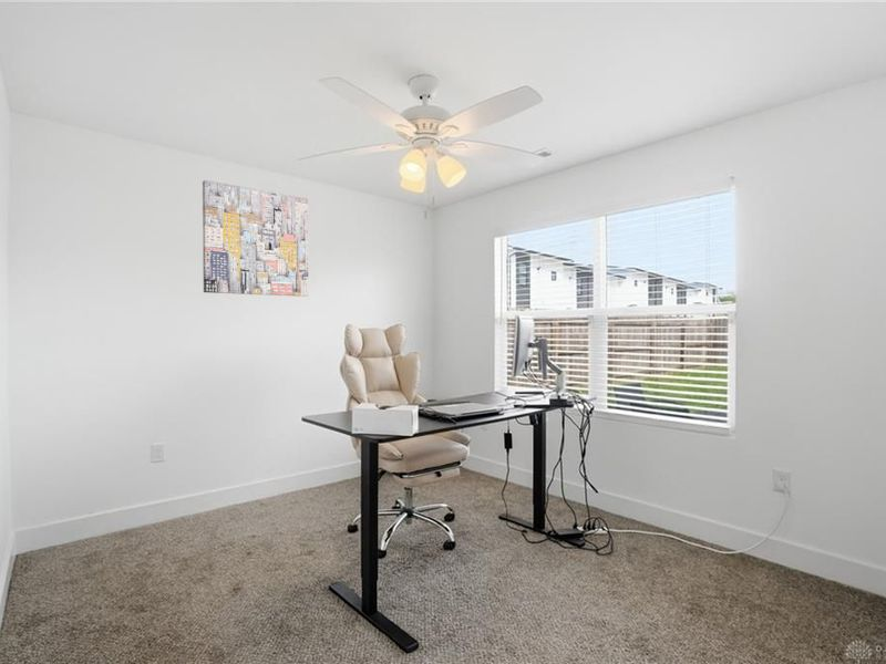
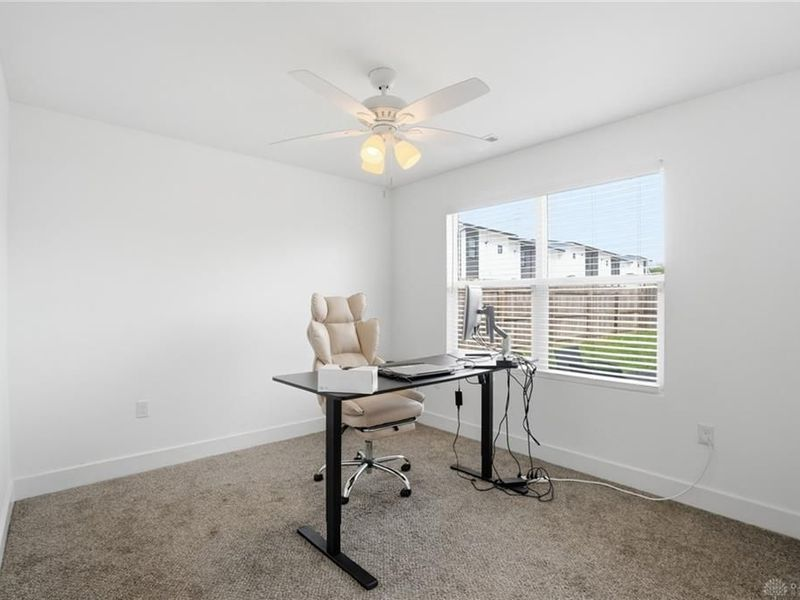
- wall art [202,179,309,298]
